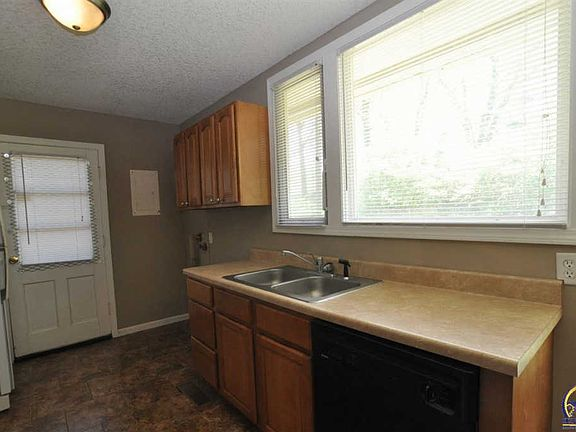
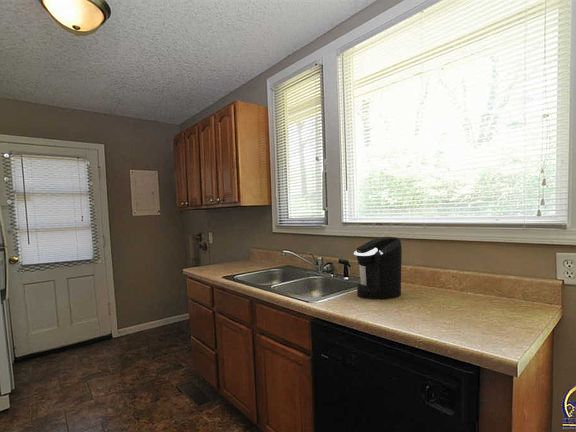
+ coffee maker [353,236,403,300]
